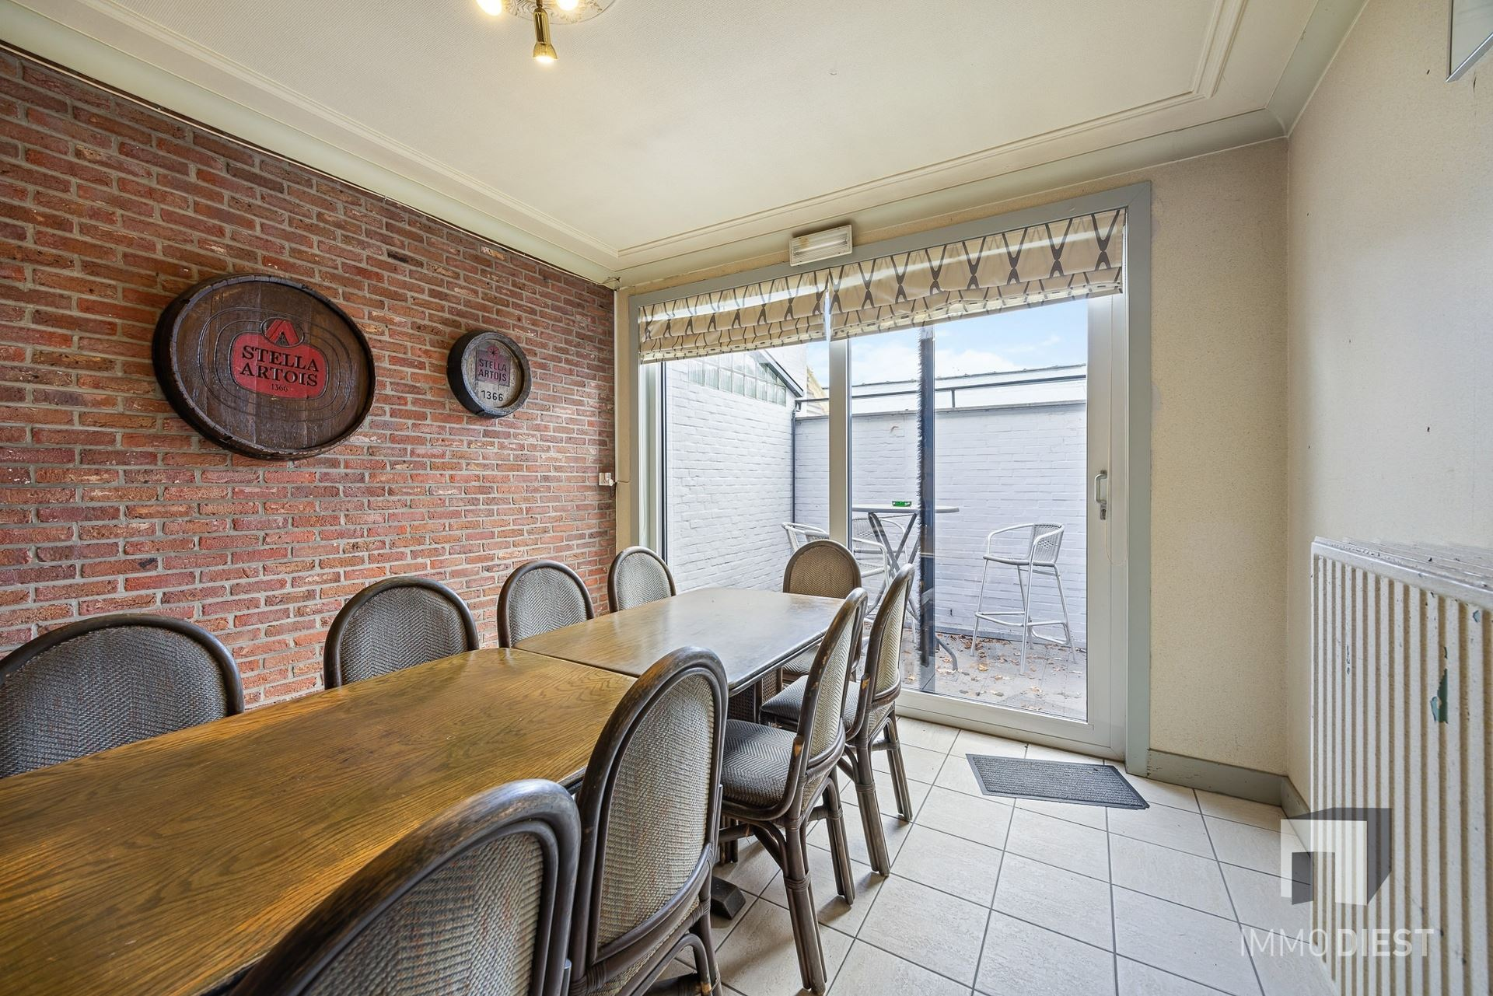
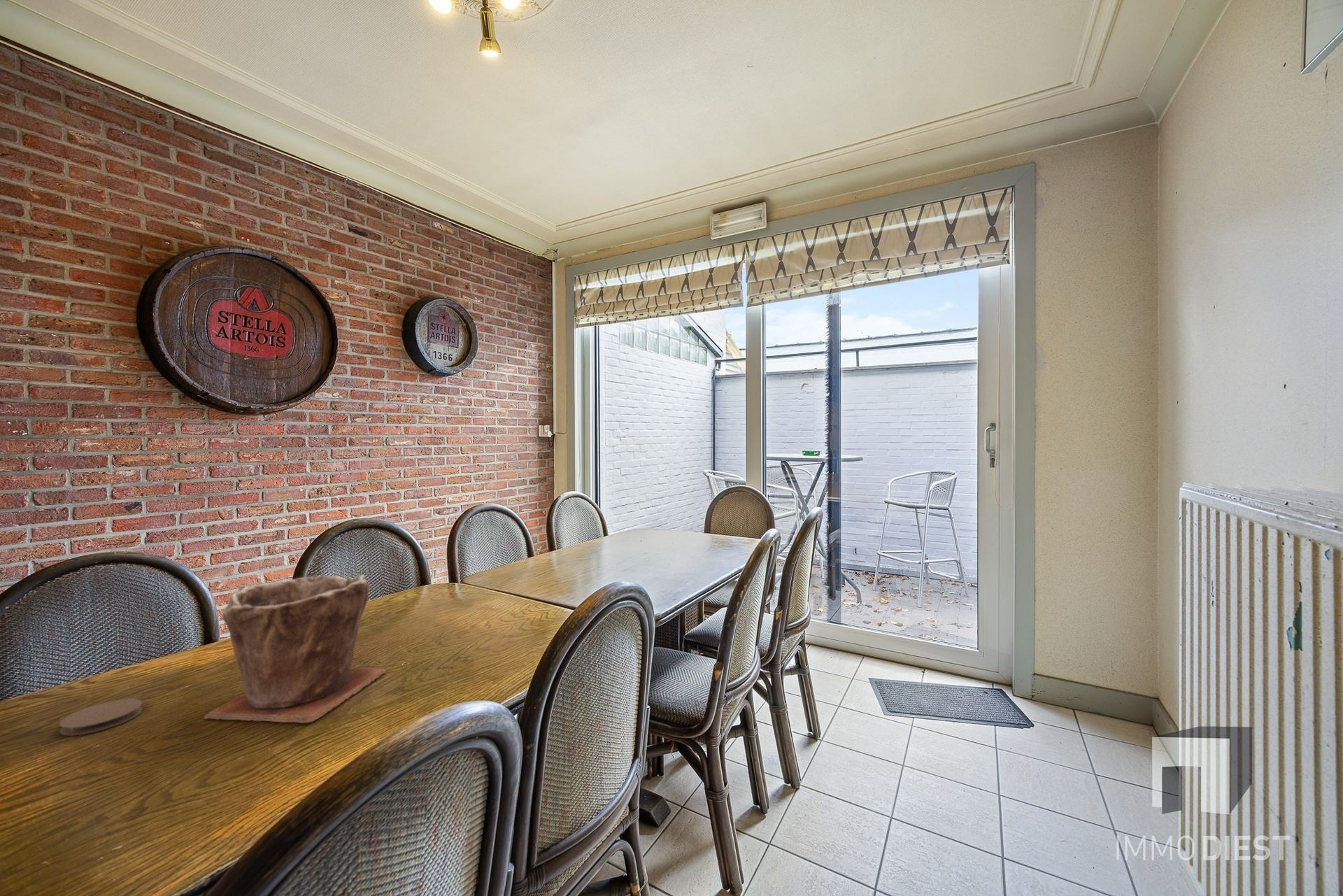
+ plant pot [203,574,387,724]
+ coaster [59,698,143,737]
